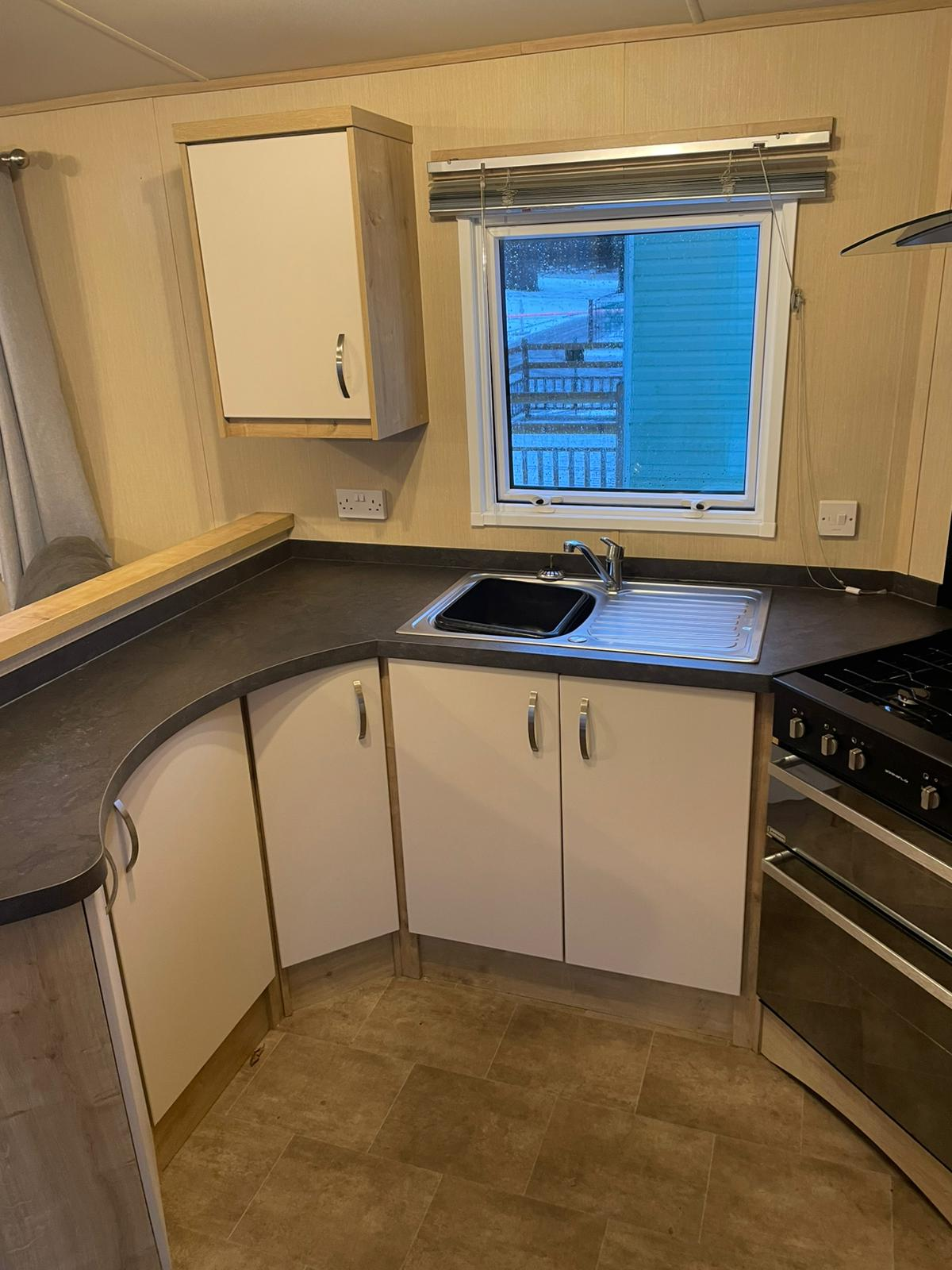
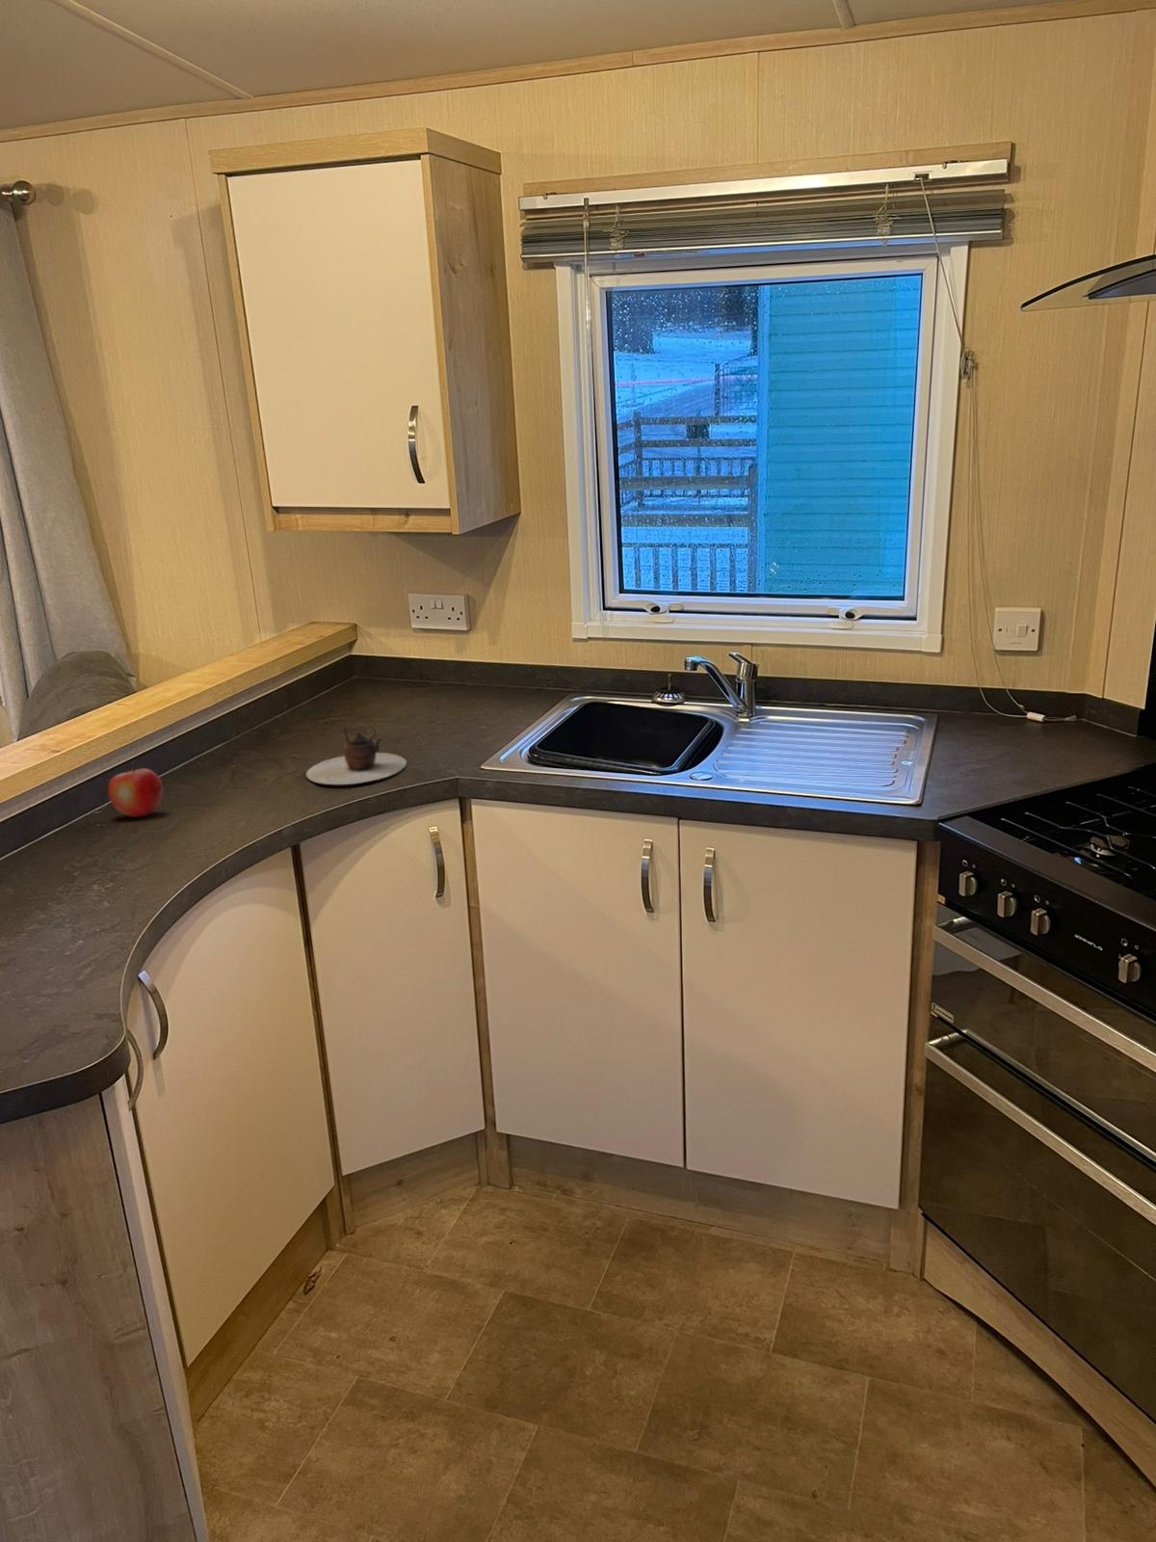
+ apple [107,761,165,818]
+ teapot [305,722,408,786]
